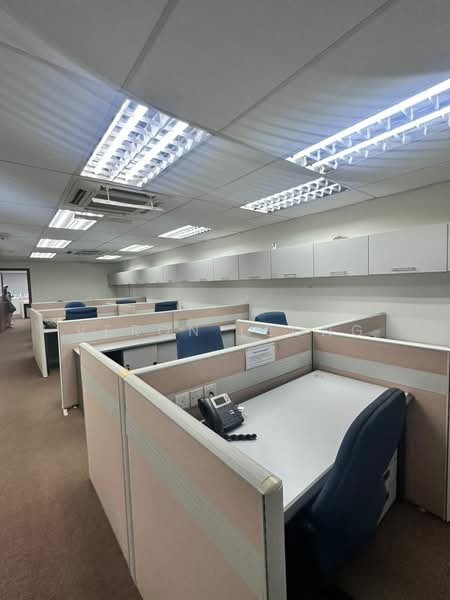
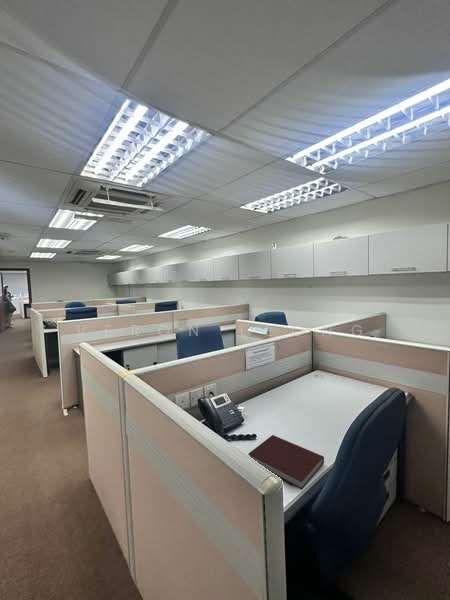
+ notebook [247,434,325,491]
